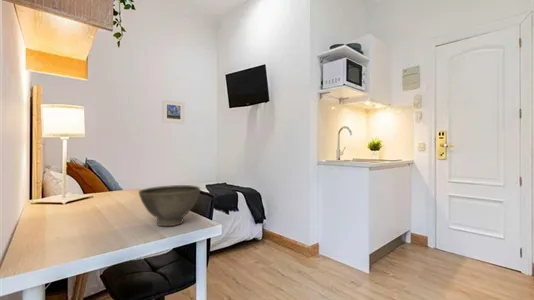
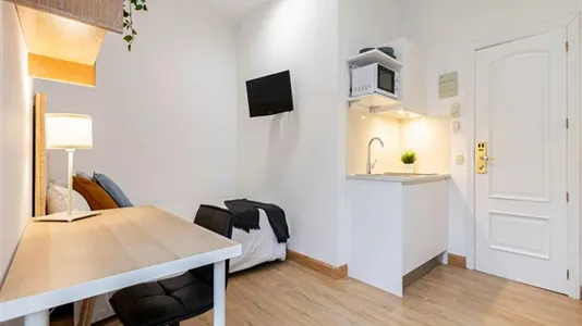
- bowl [138,184,201,227]
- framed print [161,99,185,124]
